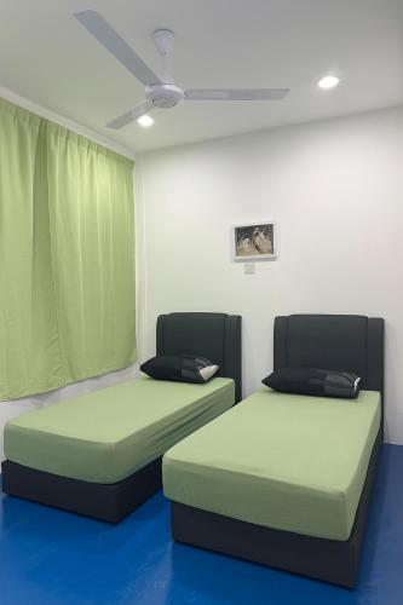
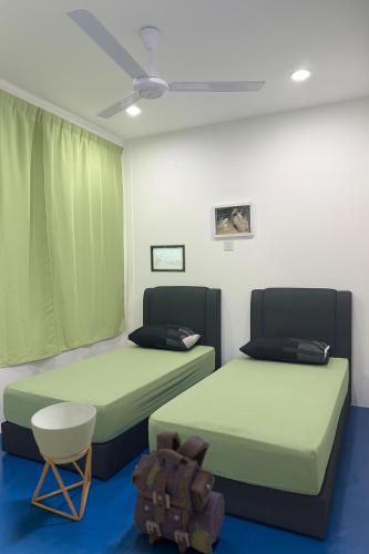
+ planter [30,401,98,522]
+ backpack [130,430,226,554]
+ wall art [150,244,186,274]
